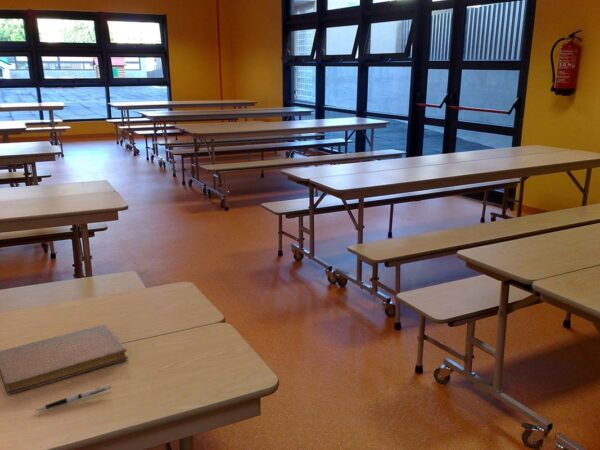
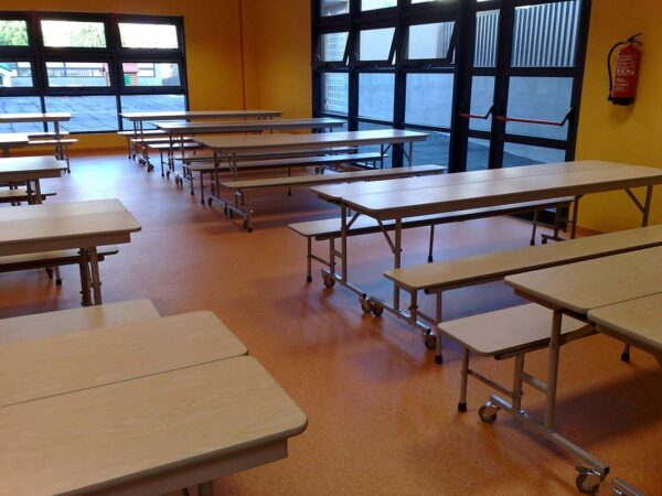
- notebook [0,323,129,395]
- pen [34,385,112,412]
